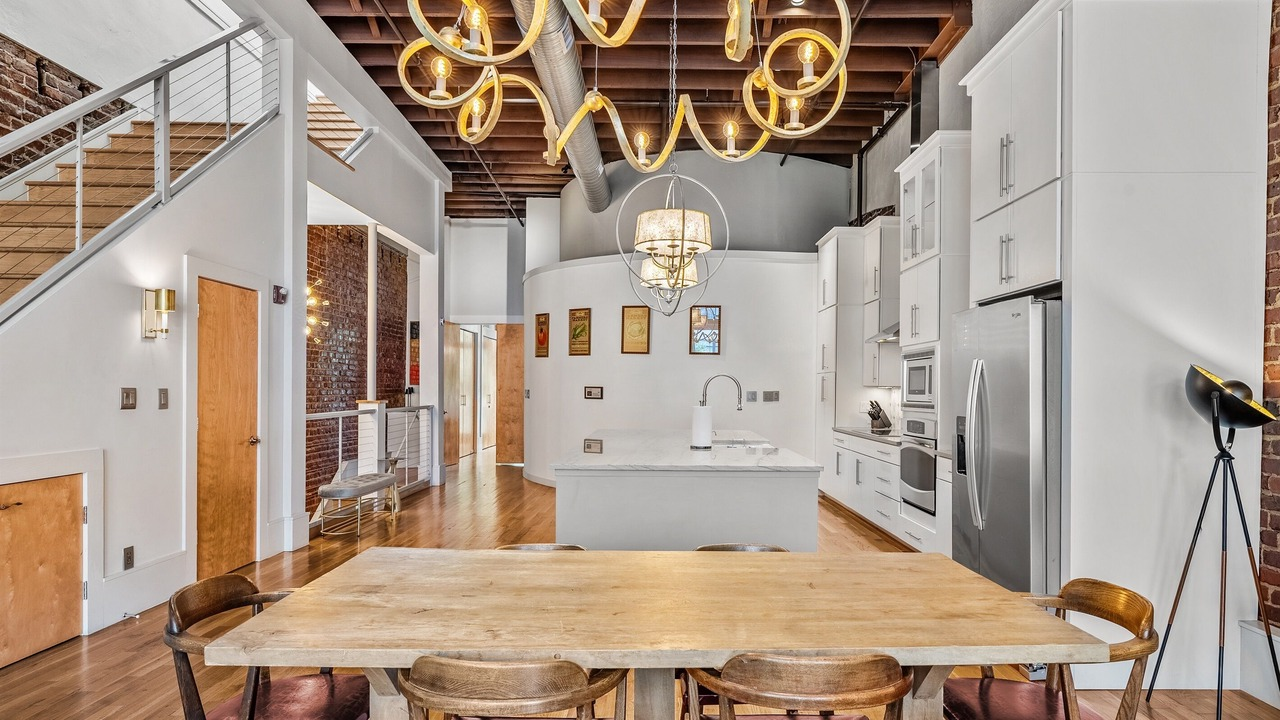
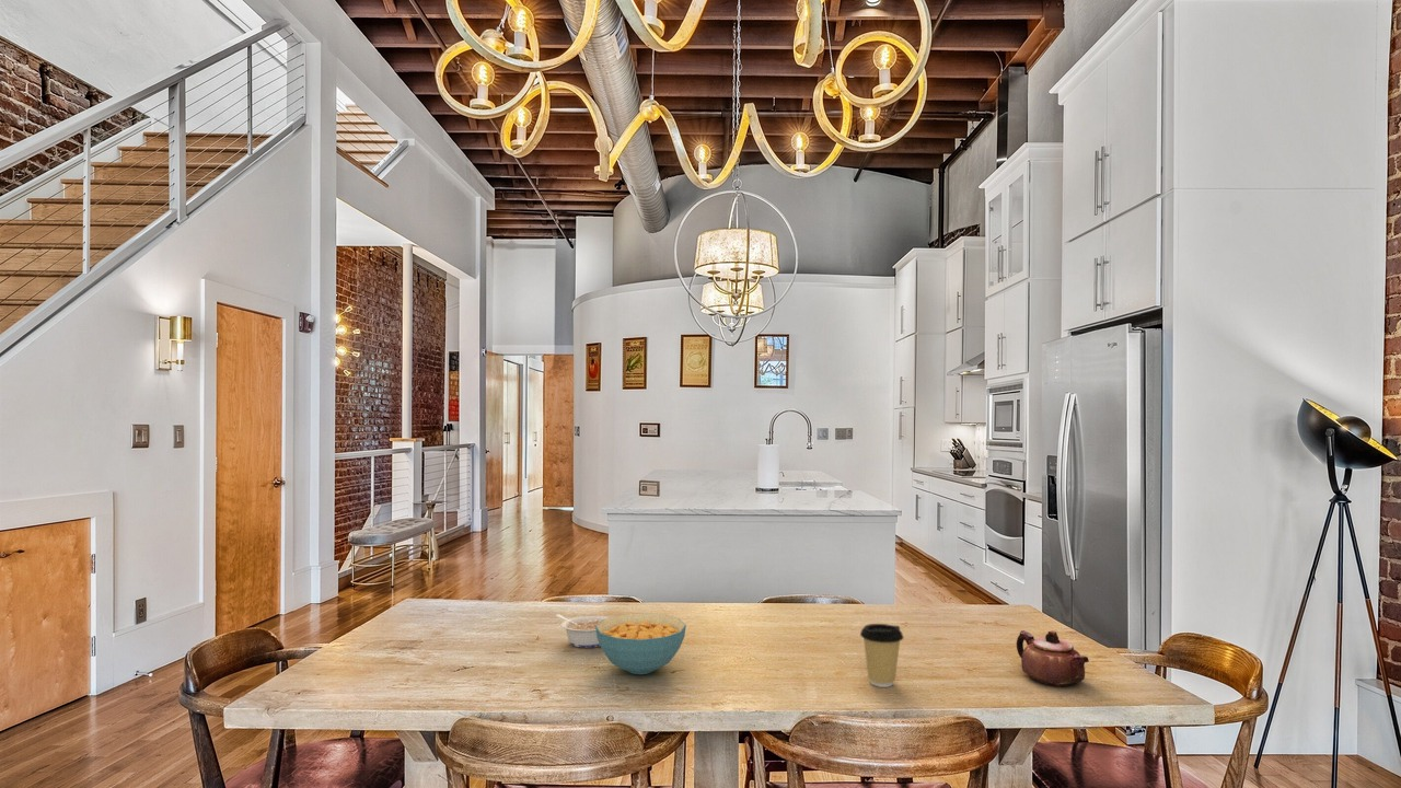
+ coffee cup [859,623,905,688]
+ cereal bowl [595,612,687,675]
+ legume [555,613,611,649]
+ teapot [1016,629,1090,687]
